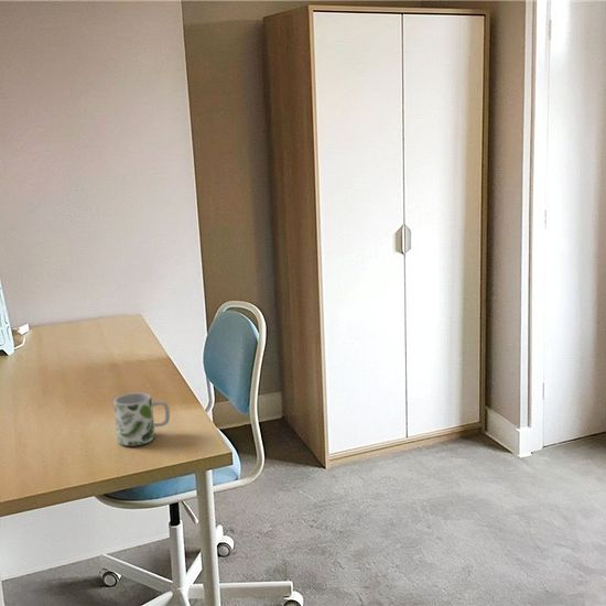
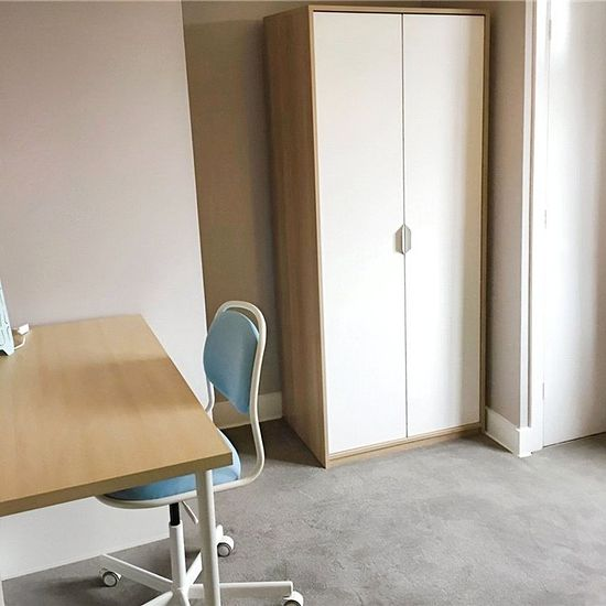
- mug [112,392,171,447]
